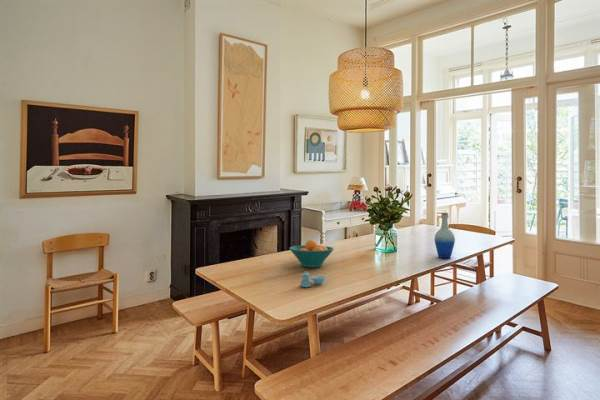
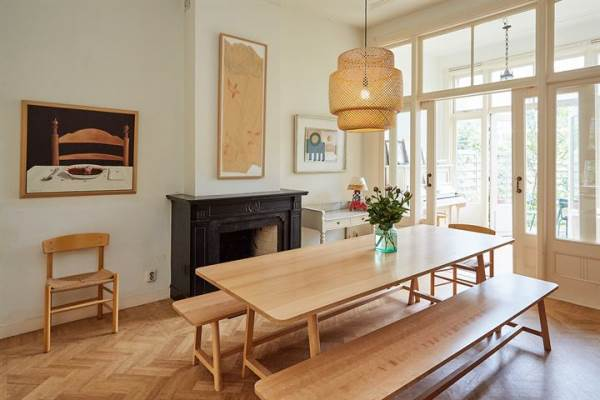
- salt and pepper shaker set [299,270,328,288]
- fruit bowl [288,239,335,268]
- bottle [433,212,456,259]
